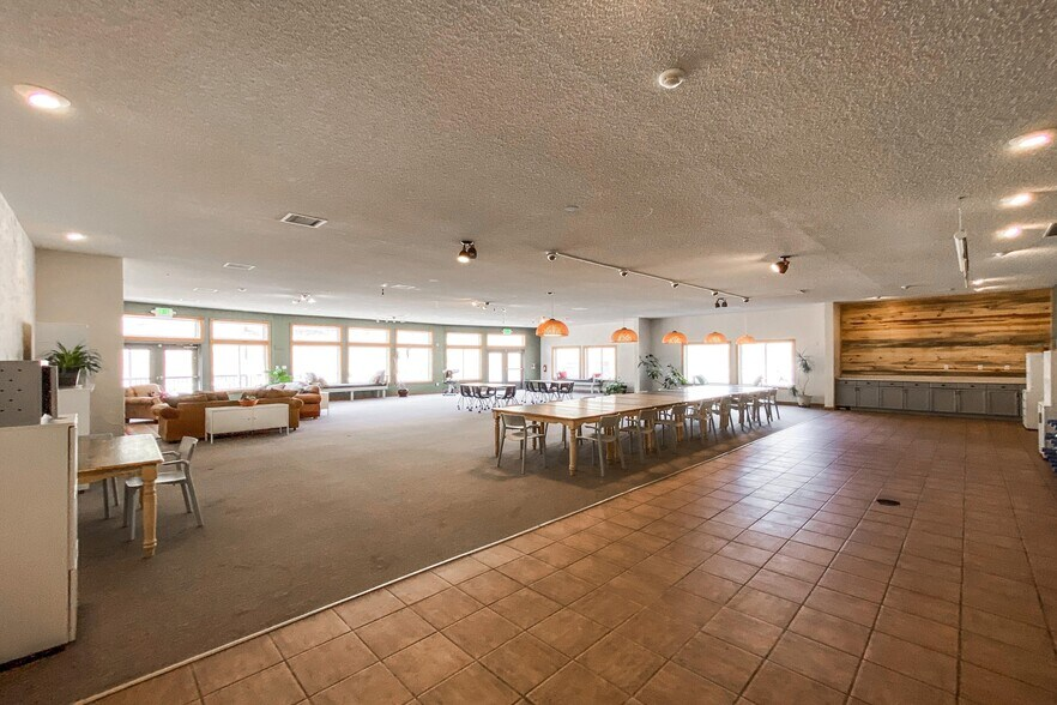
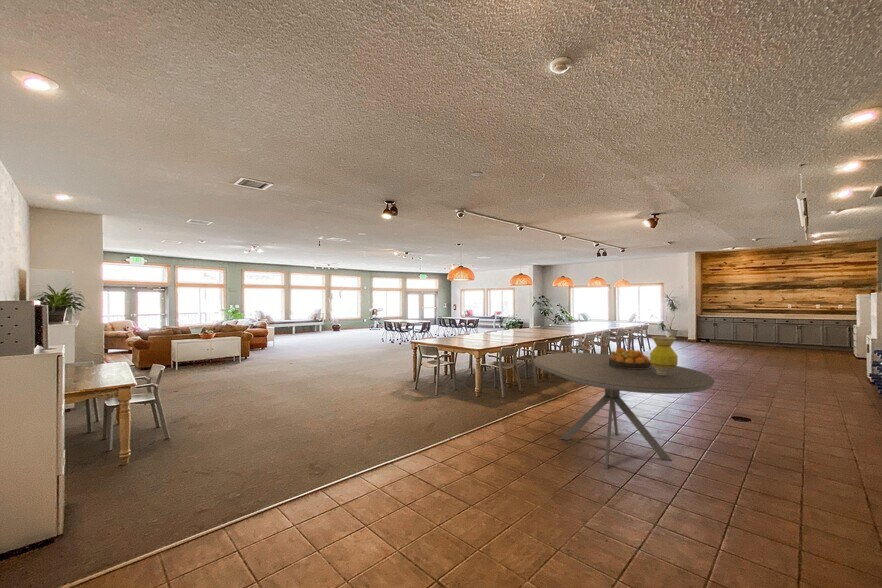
+ fruit bowl [607,347,651,369]
+ dining table [533,352,715,470]
+ vase [649,335,679,375]
